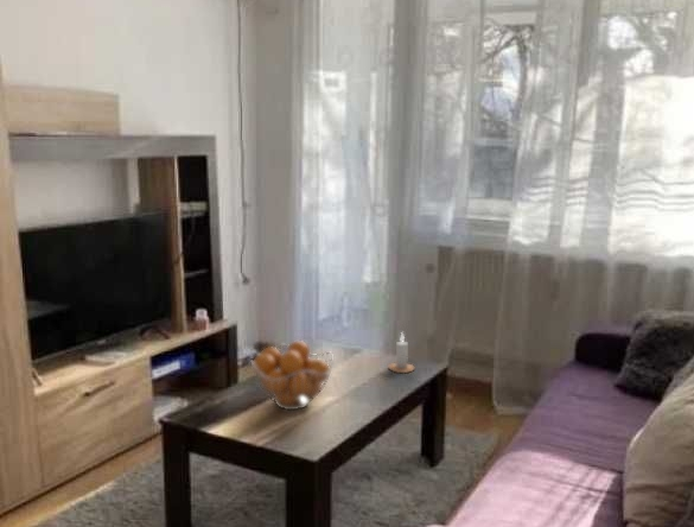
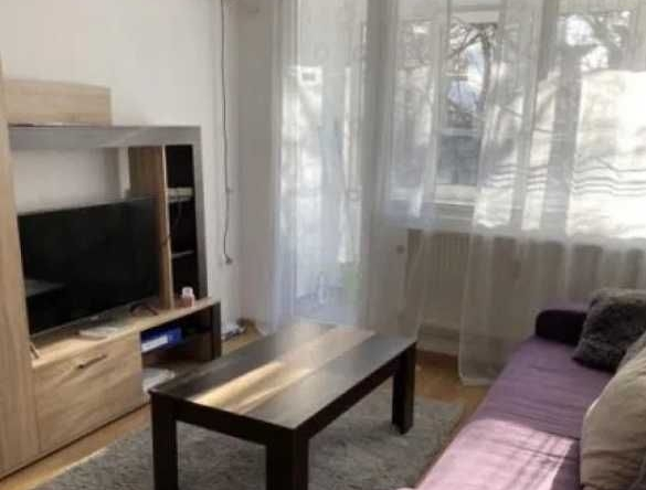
- candle [388,331,416,374]
- fruit basket [249,339,335,411]
